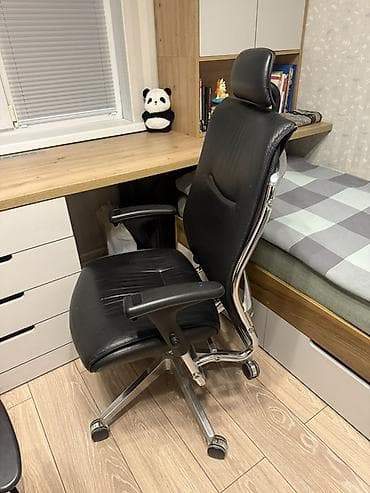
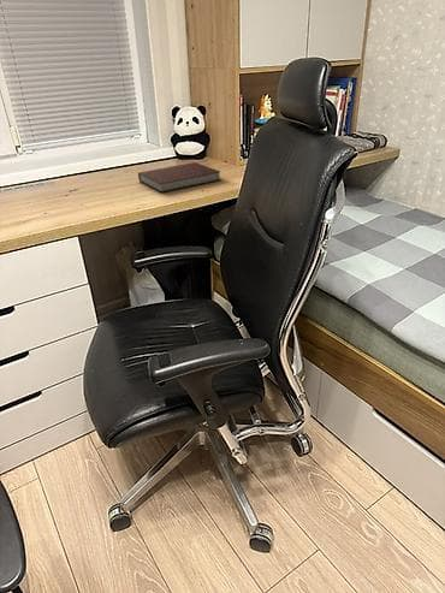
+ notebook [137,161,222,194]
